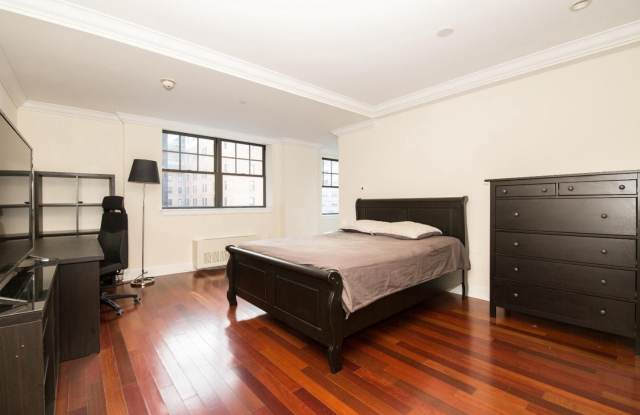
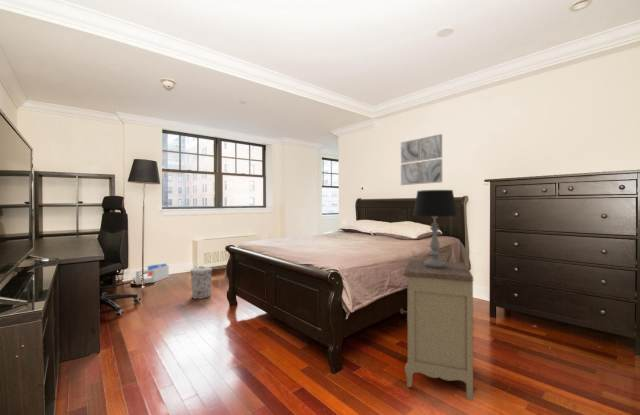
+ trash can [189,265,213,300]
+ wall art [399,133,443,186]
+ nightstand [400,259,474,401]
+ table lamp [412,189,458,268]
+ storage bin [133,262,170,286]
